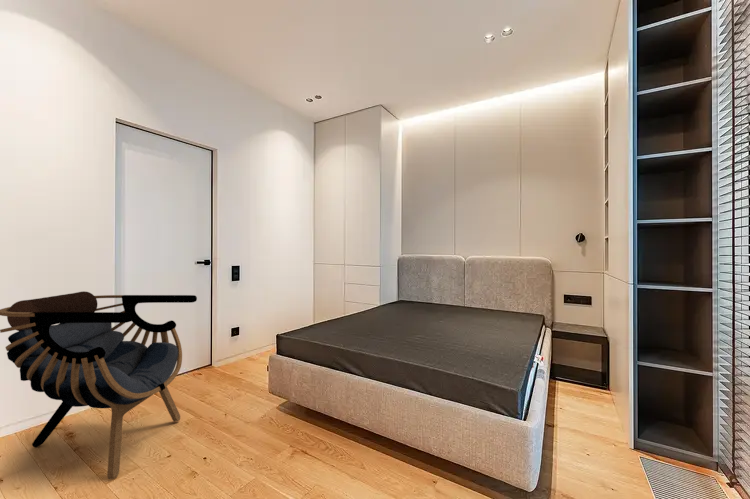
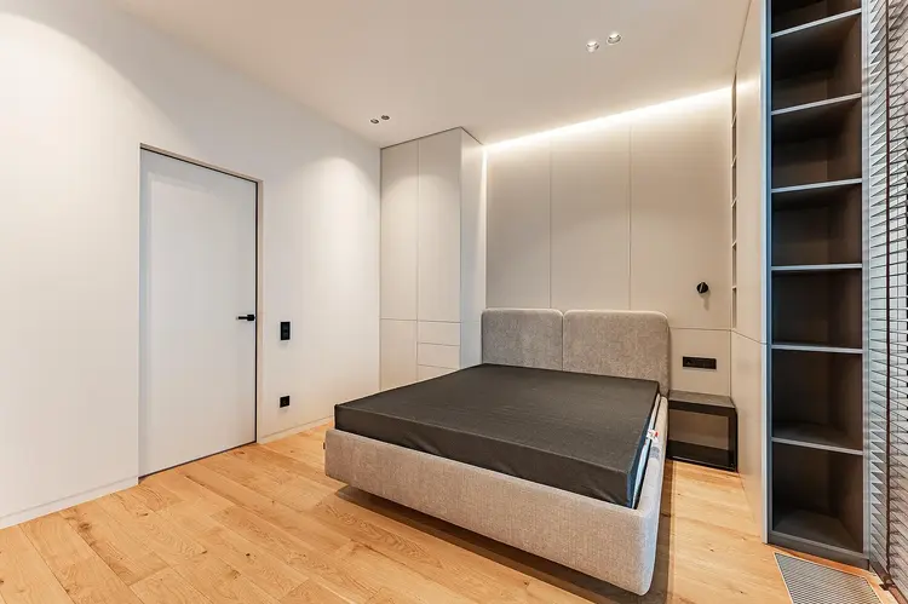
- armchair [0,290,198,480]
